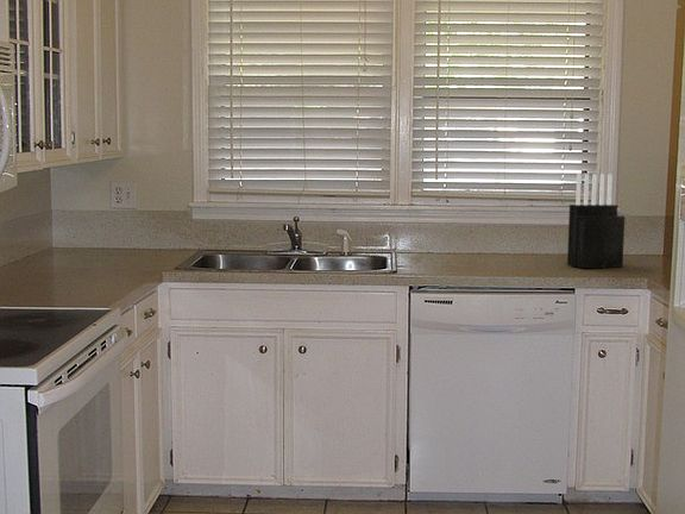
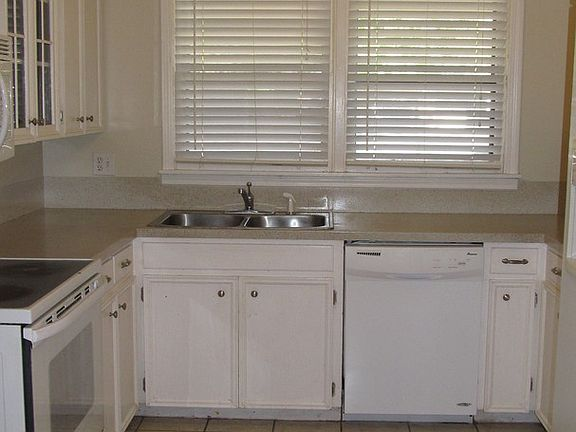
- knife block [566,173,626,269]
